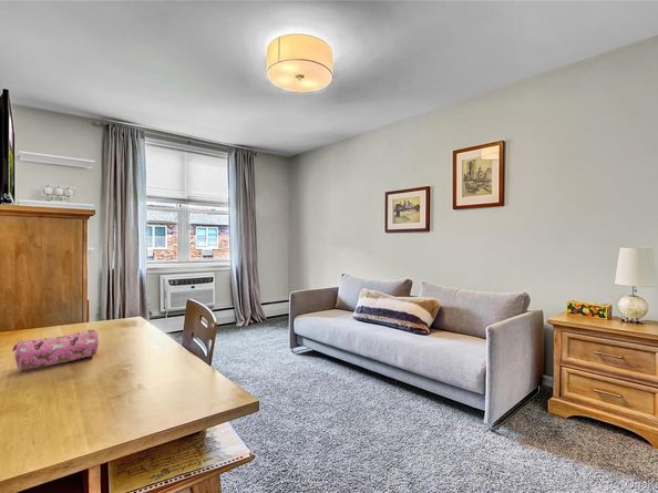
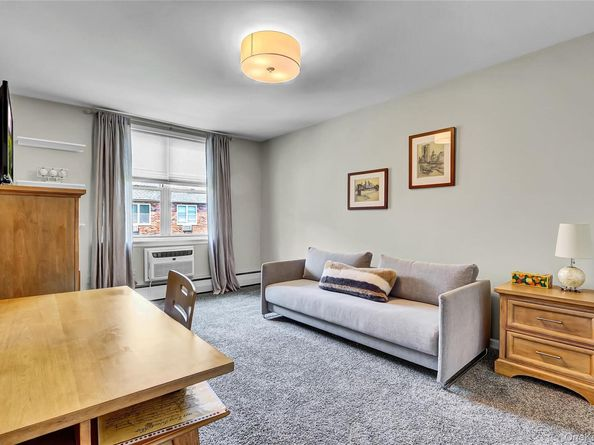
- pencil case [11,329,100,371]
